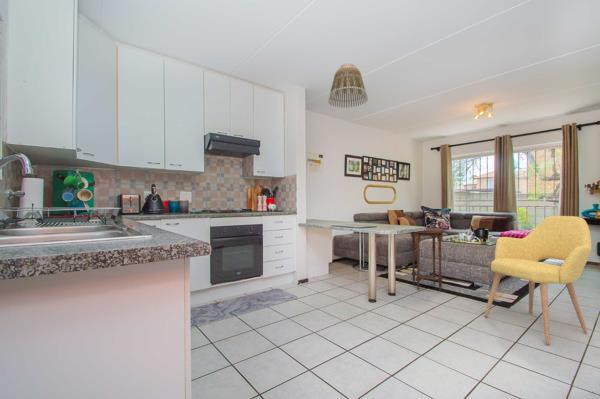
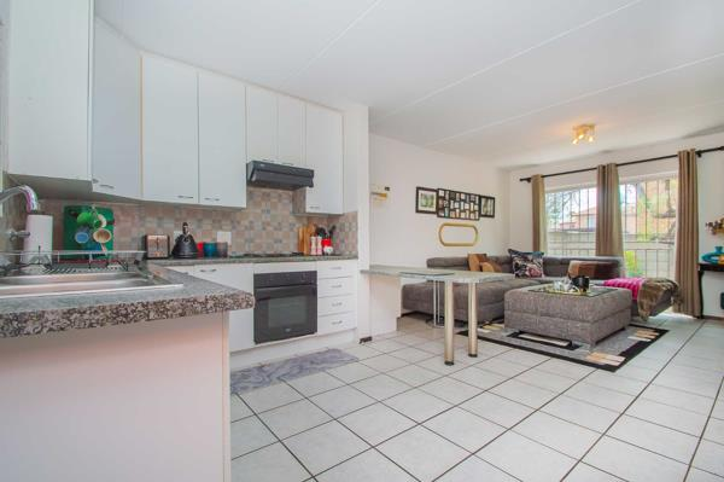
- lamp shade [327,61,369,109]
- side table [409,226,447,292]
- chair [483,215,592,345]
